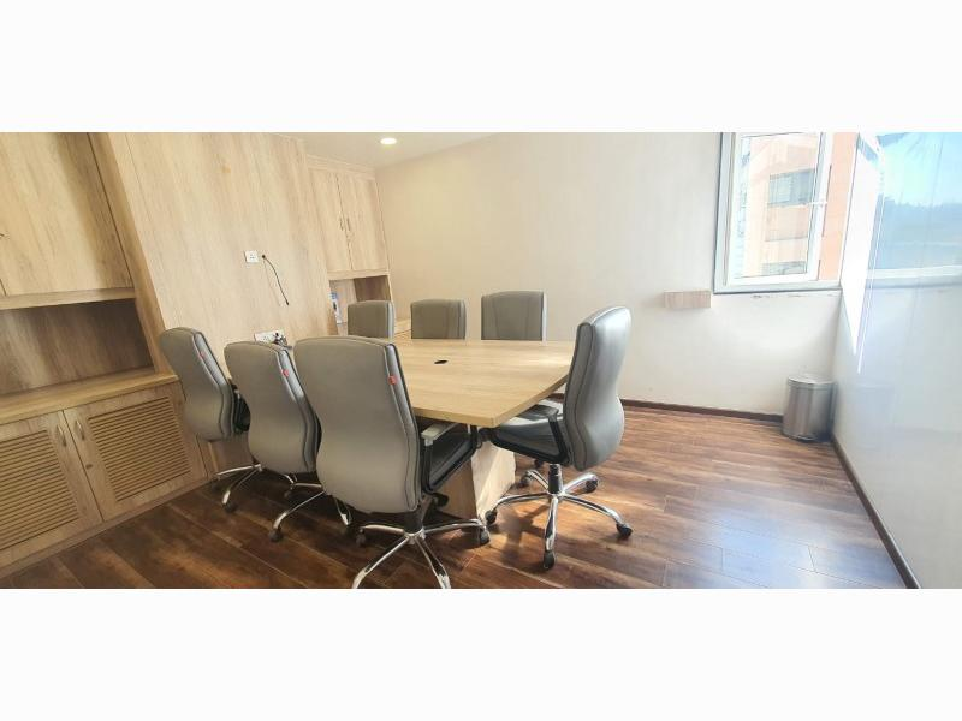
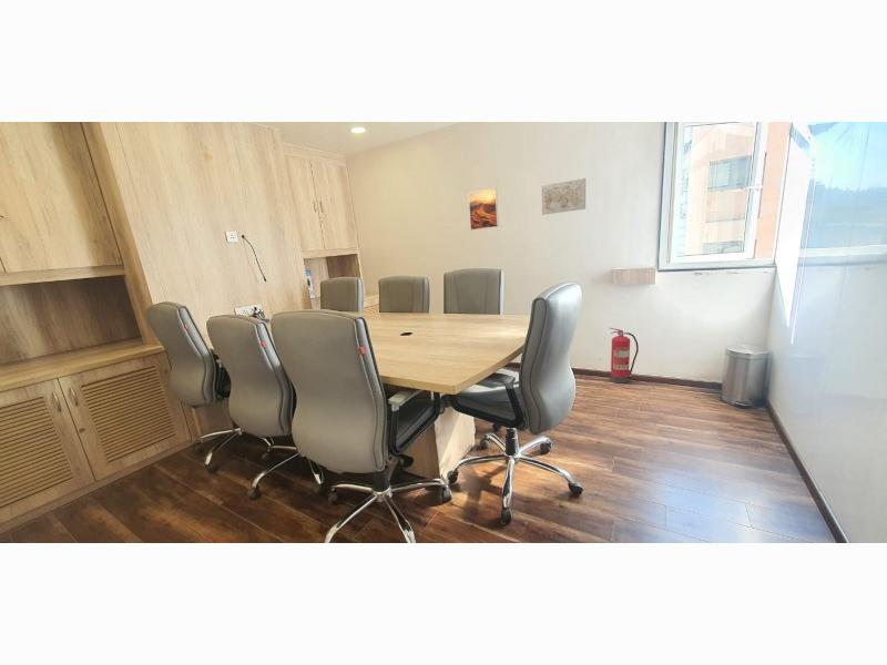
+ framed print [467,186,500,232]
+ wall art [540,177,587,216]
+ fire extinguisher [609,327,640,385]
